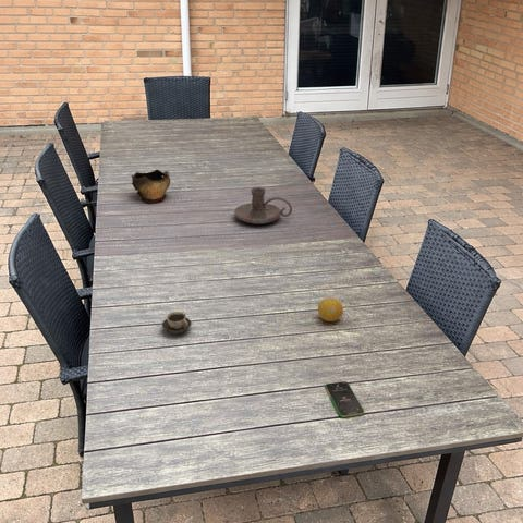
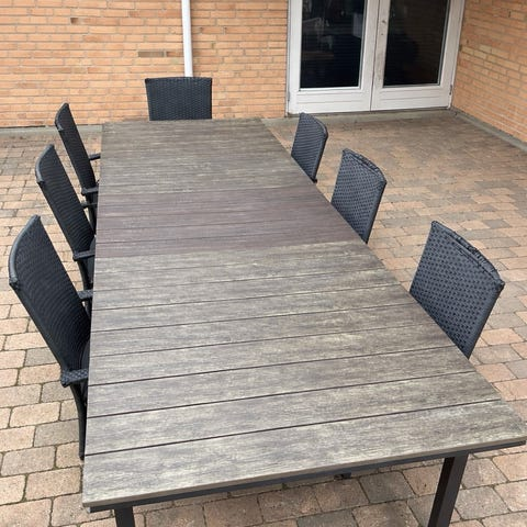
- decorative bowl [131,169,171,204]
- candle holder [233,186,293,224]
- smartphone [324,380,365,418]
- cup [161,311,193,336]
- fruit [317,296,344,323]
